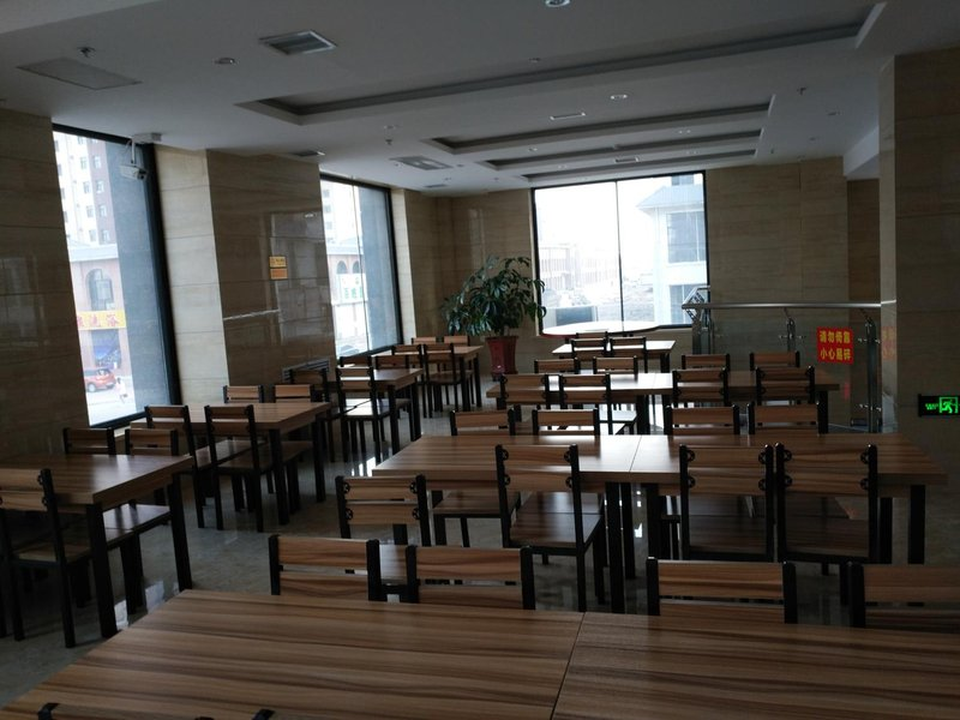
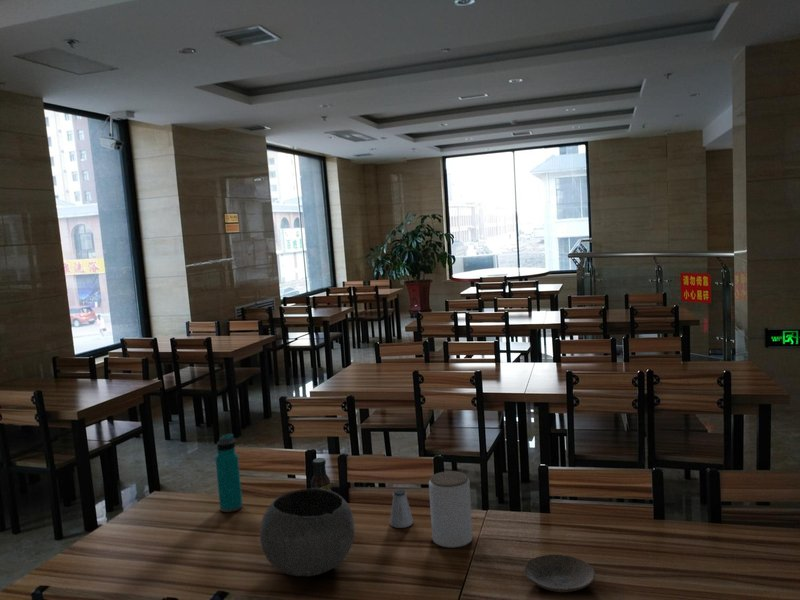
+ sauce bottle [310,457,332,491]
+ bowl [259,487,355,577]
+ saltshaker [389,488,414,529]
+ jar [428,470,474,548]
+ plate [523,554,596,593]
+ water bottle [214,433,244,513]
